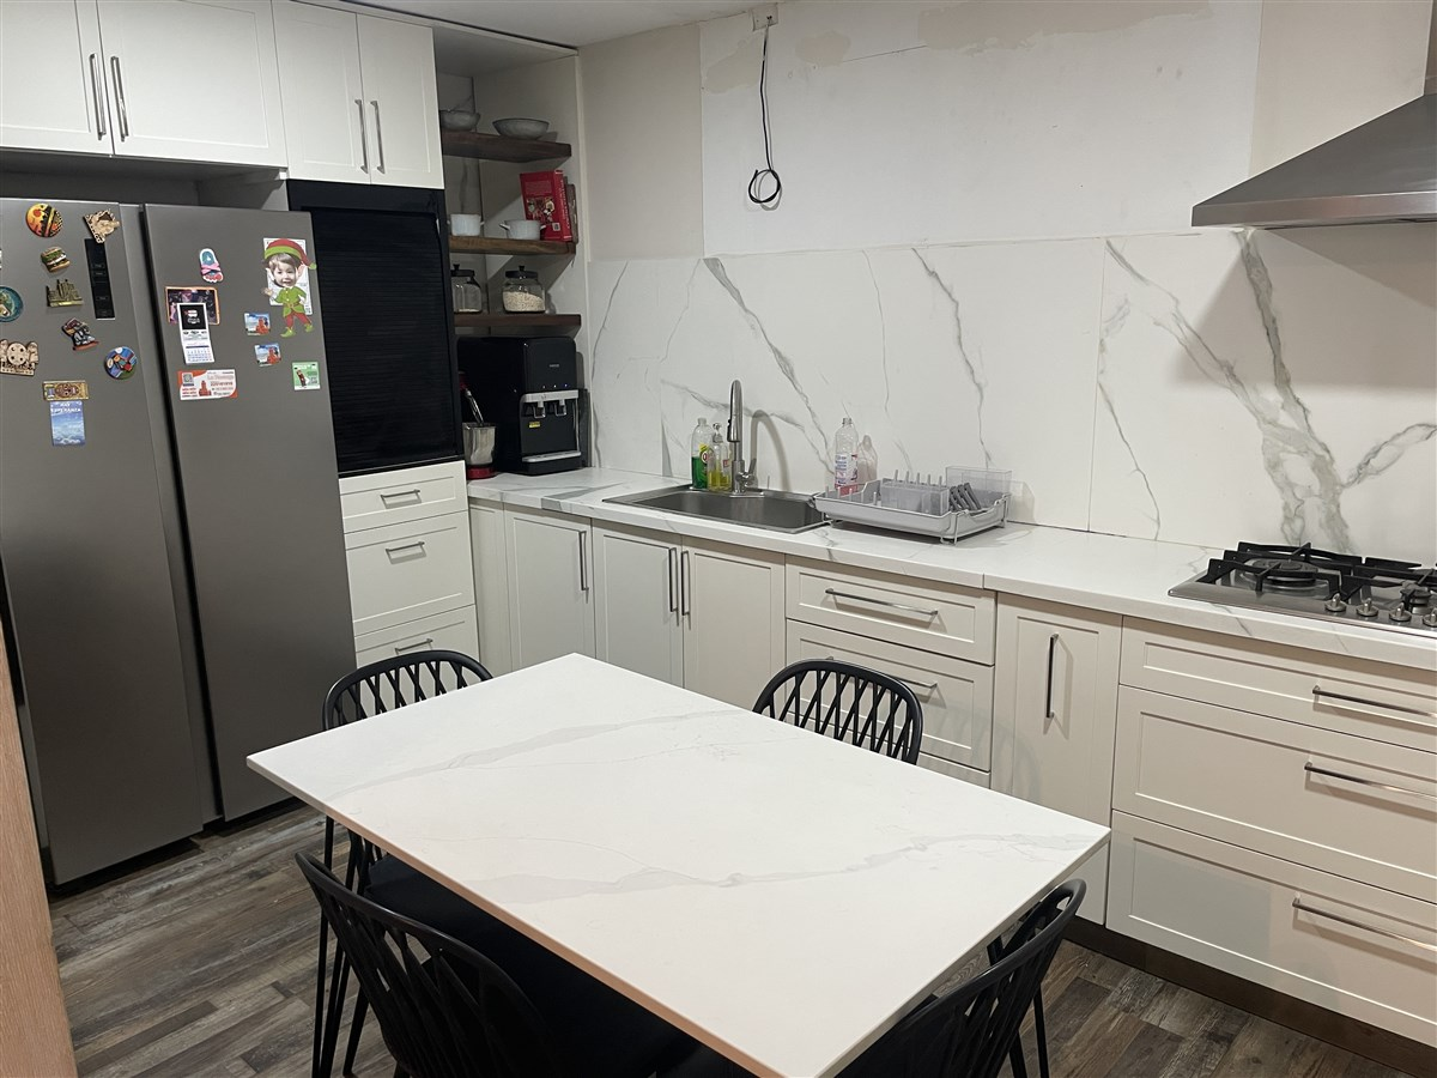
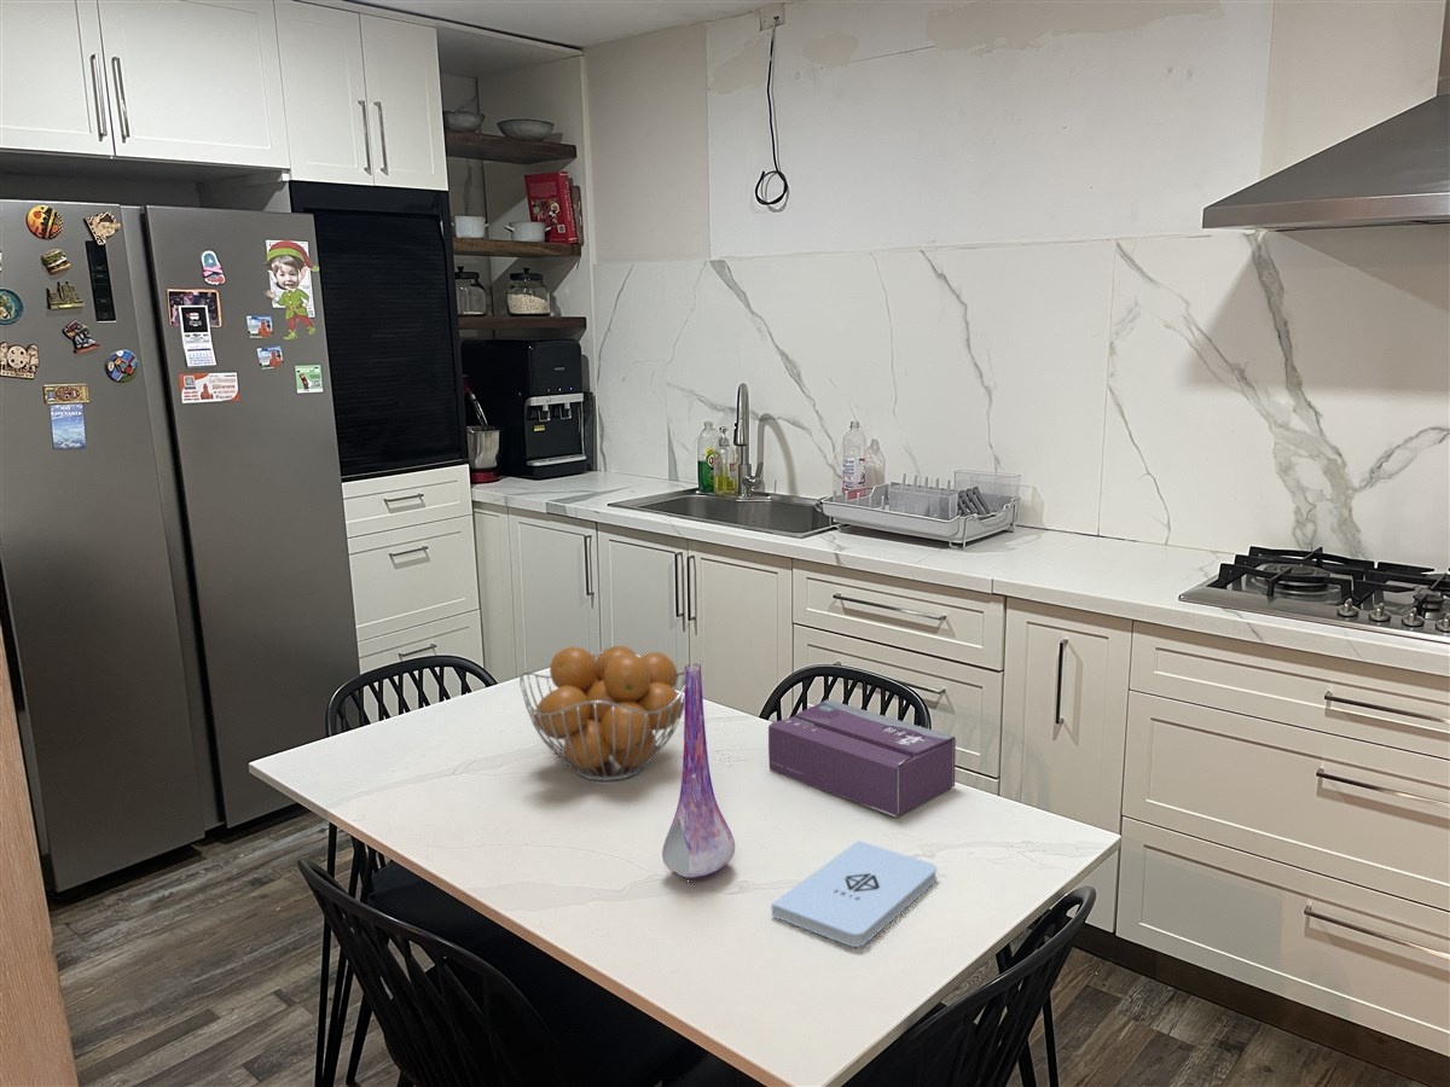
+ vase [661,663,736,879]
+ notepad [770,839,938,948]
+ fruit basket [518,644,685,783]
+ tissue box [767,698,957,818]
